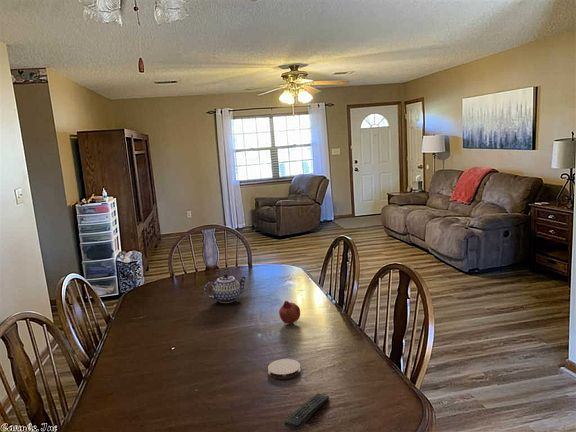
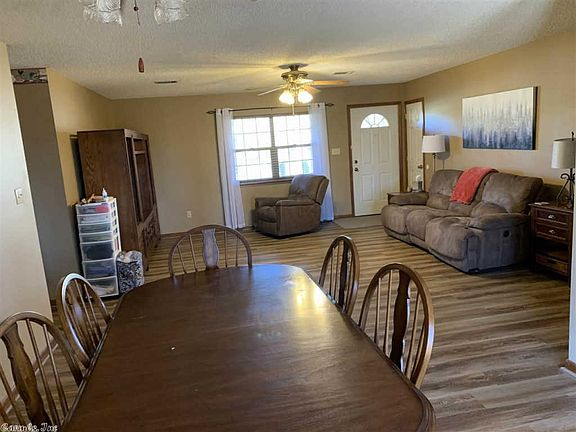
- remote control [284,392,330,432]
- teapot [203,273,247,304]
- coaster [267,358,302,380]
- fruit [278,300,301,325]
